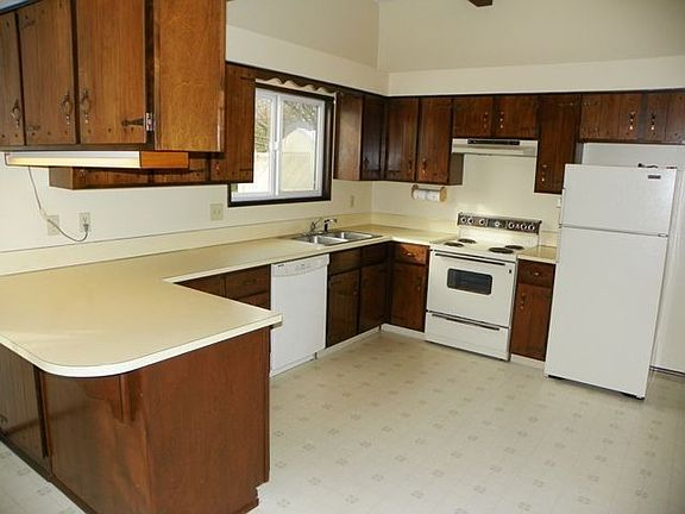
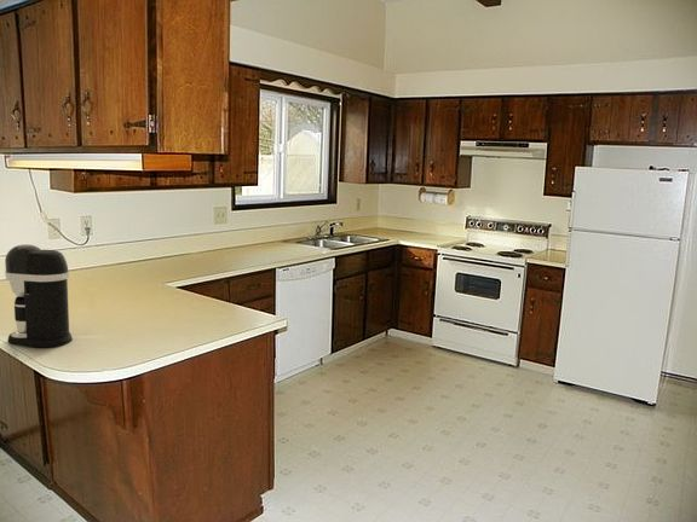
+ coffee maker [4,243,74,348]
